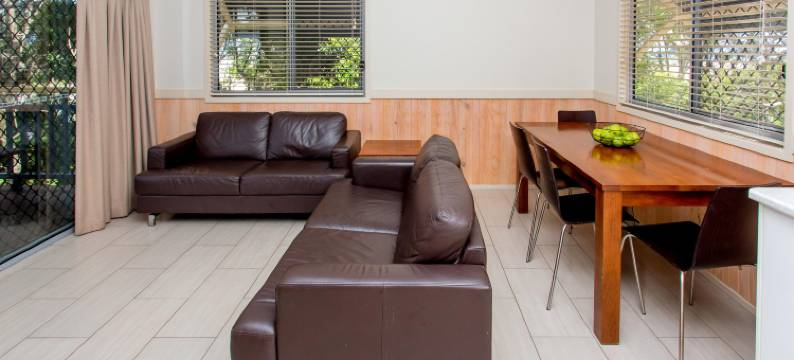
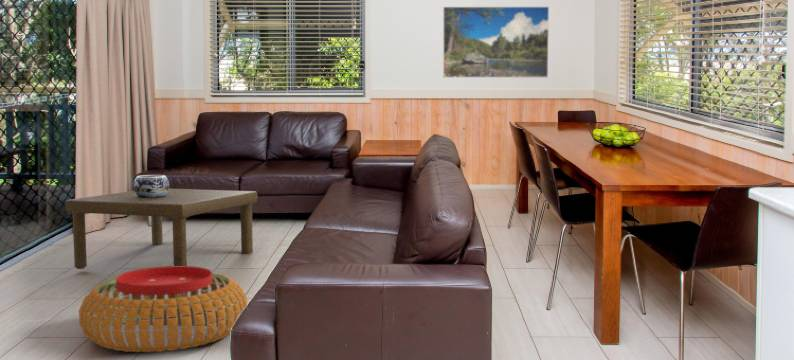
+ pouf [78,265,248,353]
+ coffee table [64,188,259,270]
+ decorative bowl [132,174,171,198]
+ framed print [442,6,550,79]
